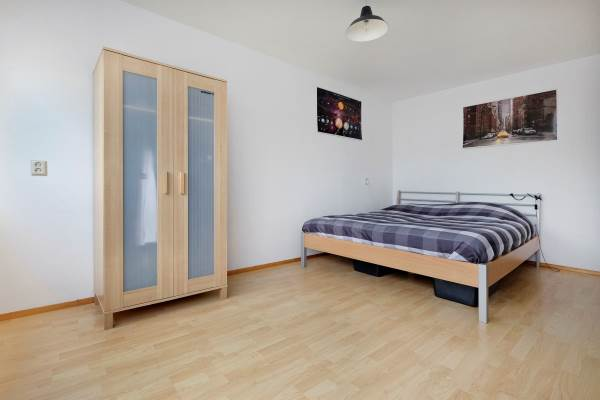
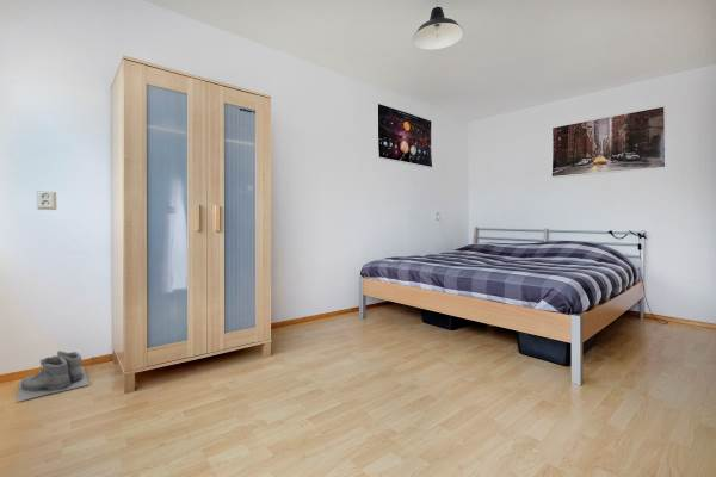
+ boots [16,349,91,403]
